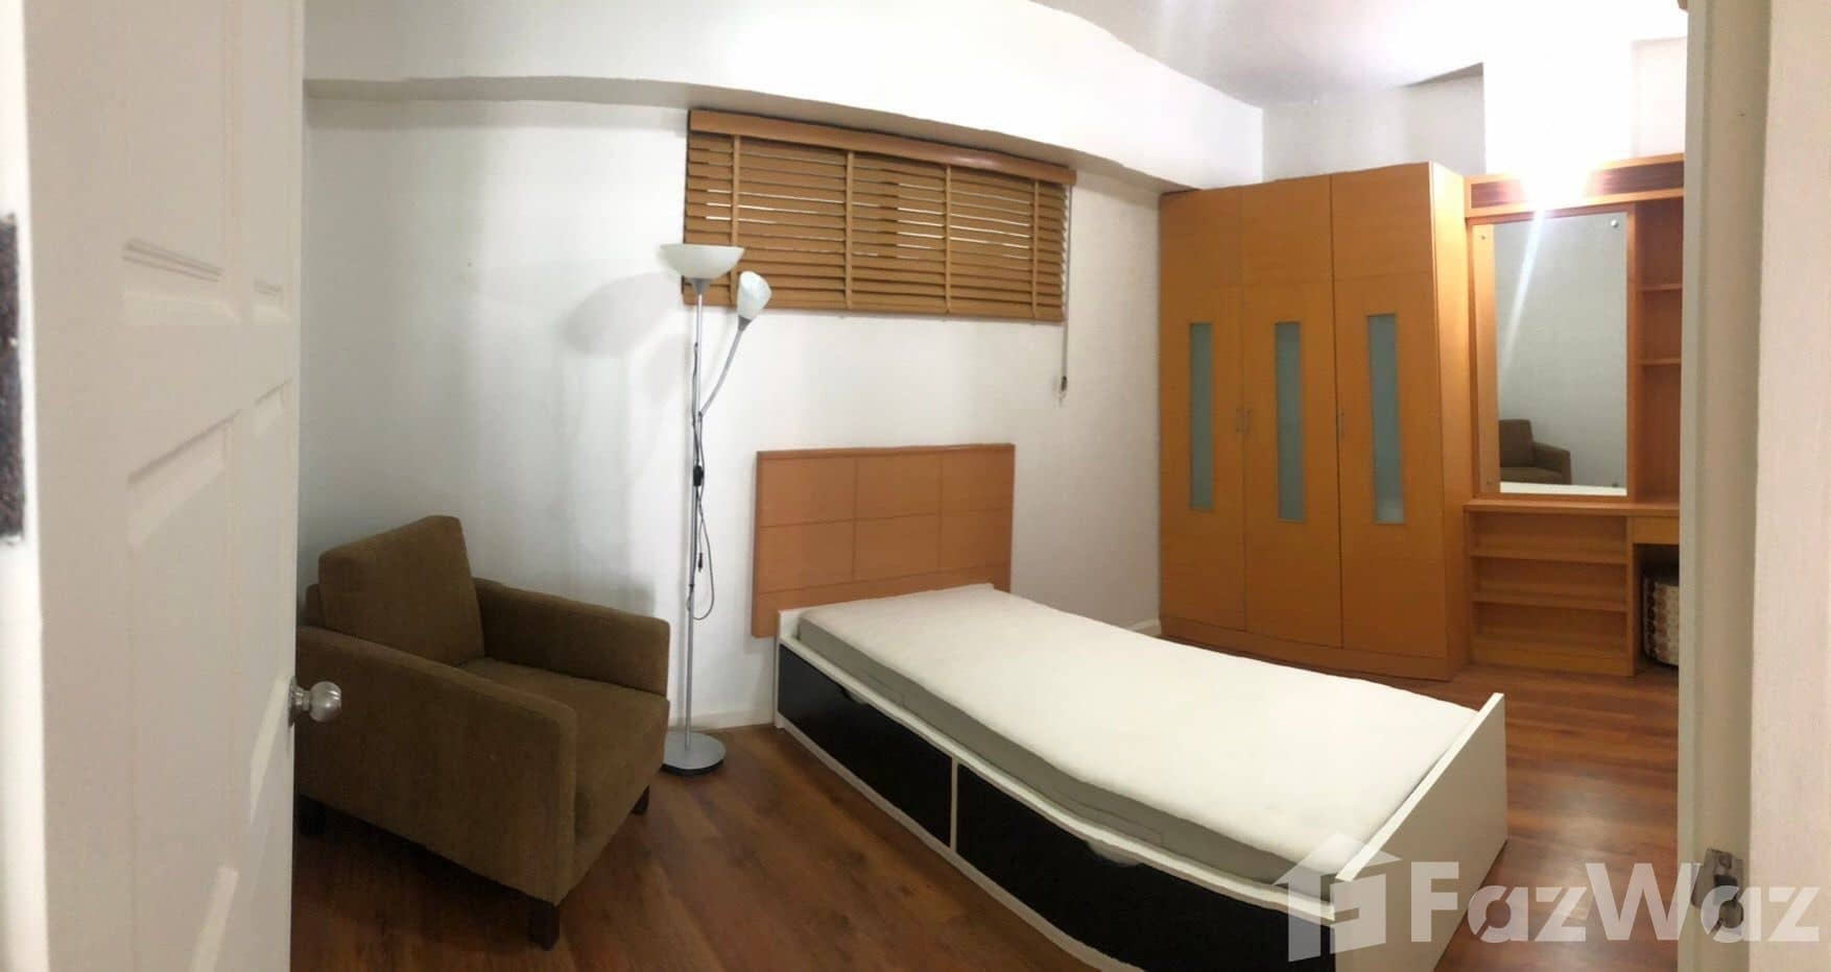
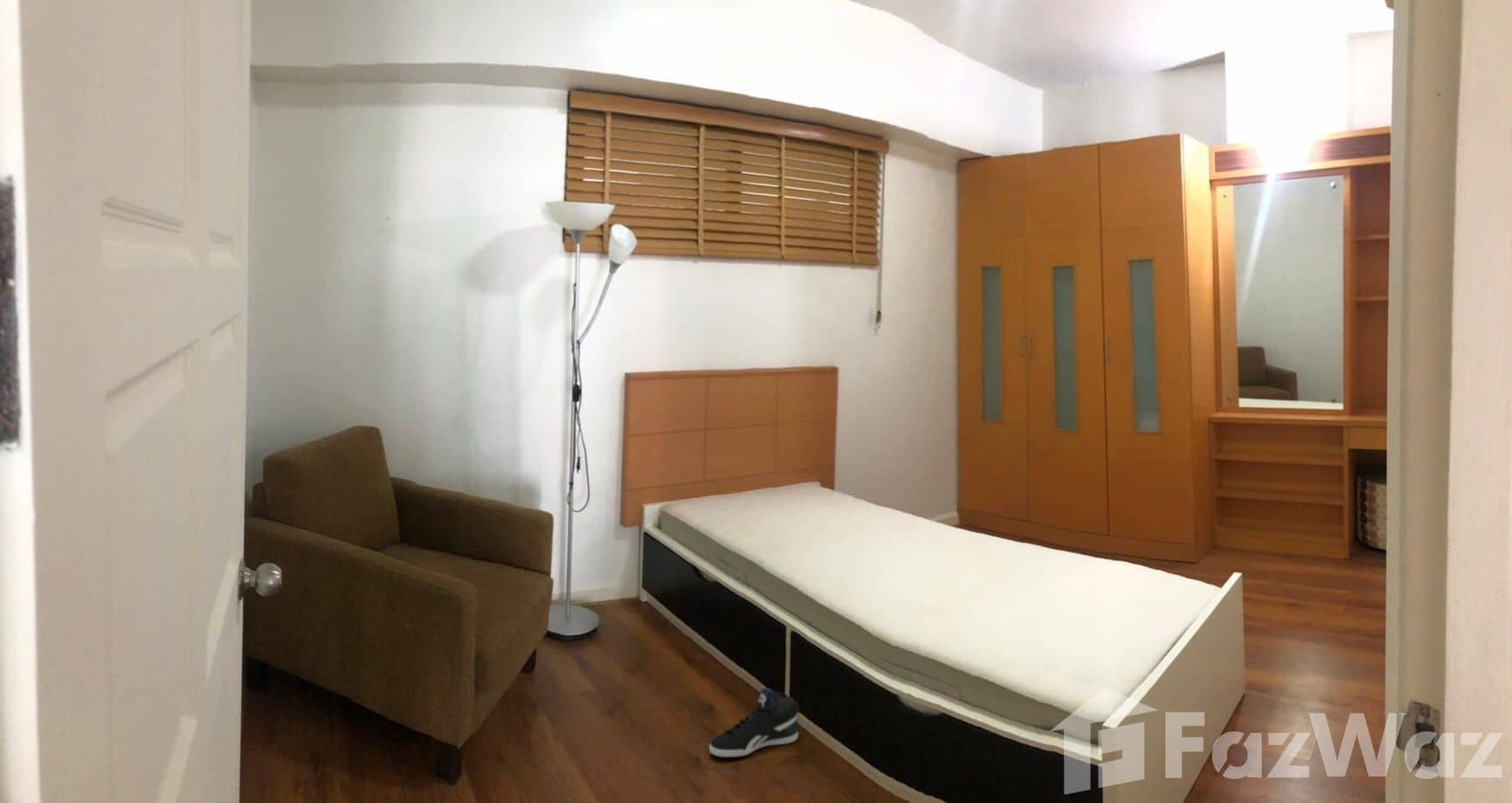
+ sneaker [709,688,800,758]
